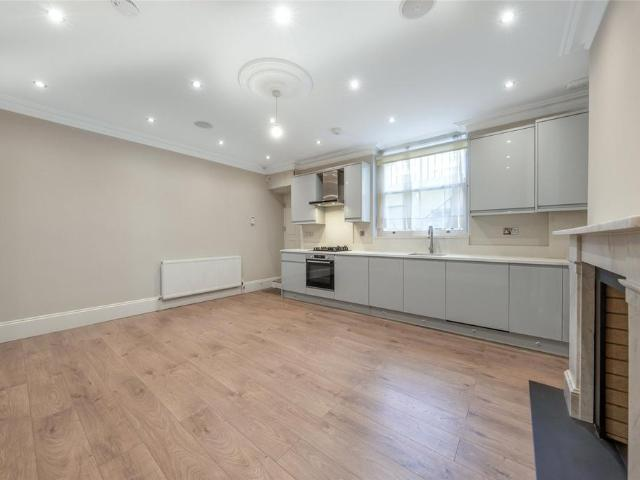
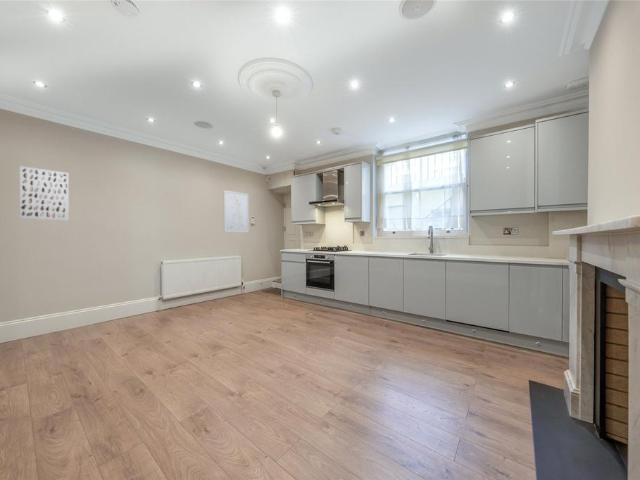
+ wall art [19,165,70,222]
+ wall art [223,189,250,233]
